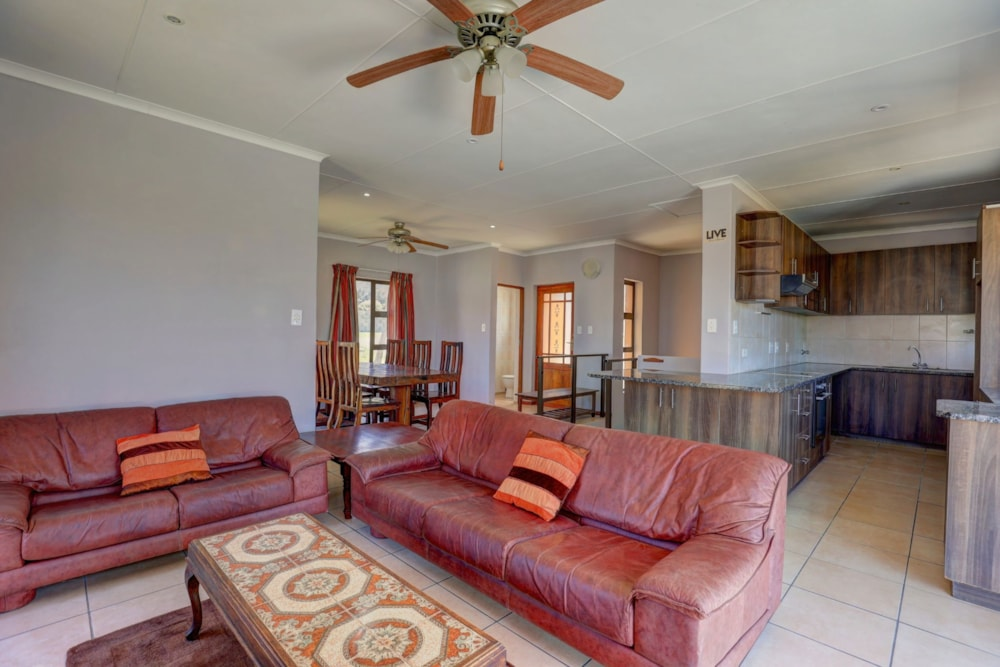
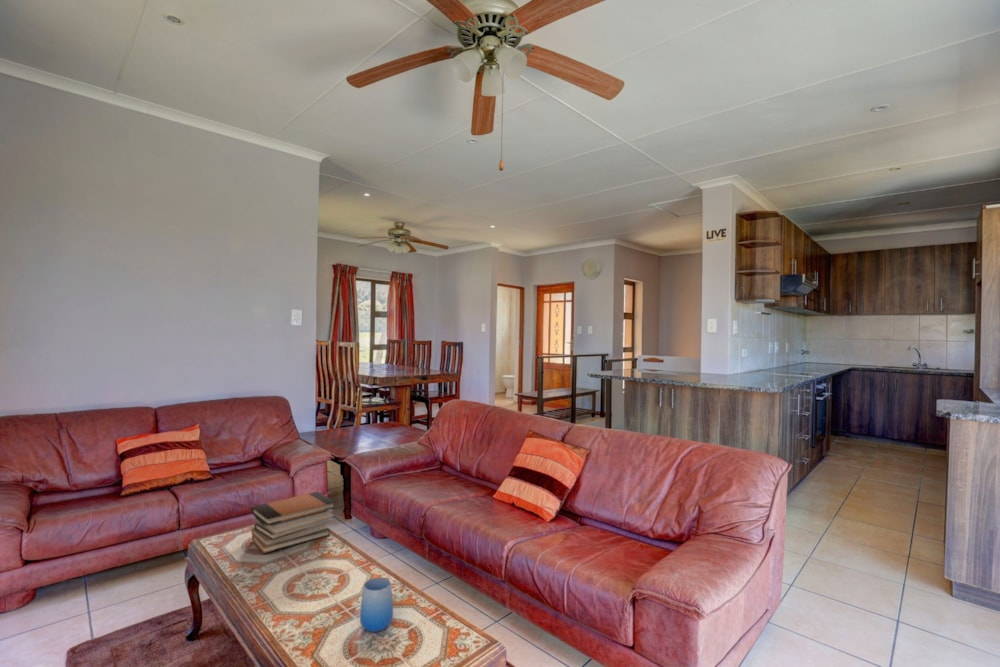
+ book stack [250,491,337,554]
+ cup [359,576,394,633]
